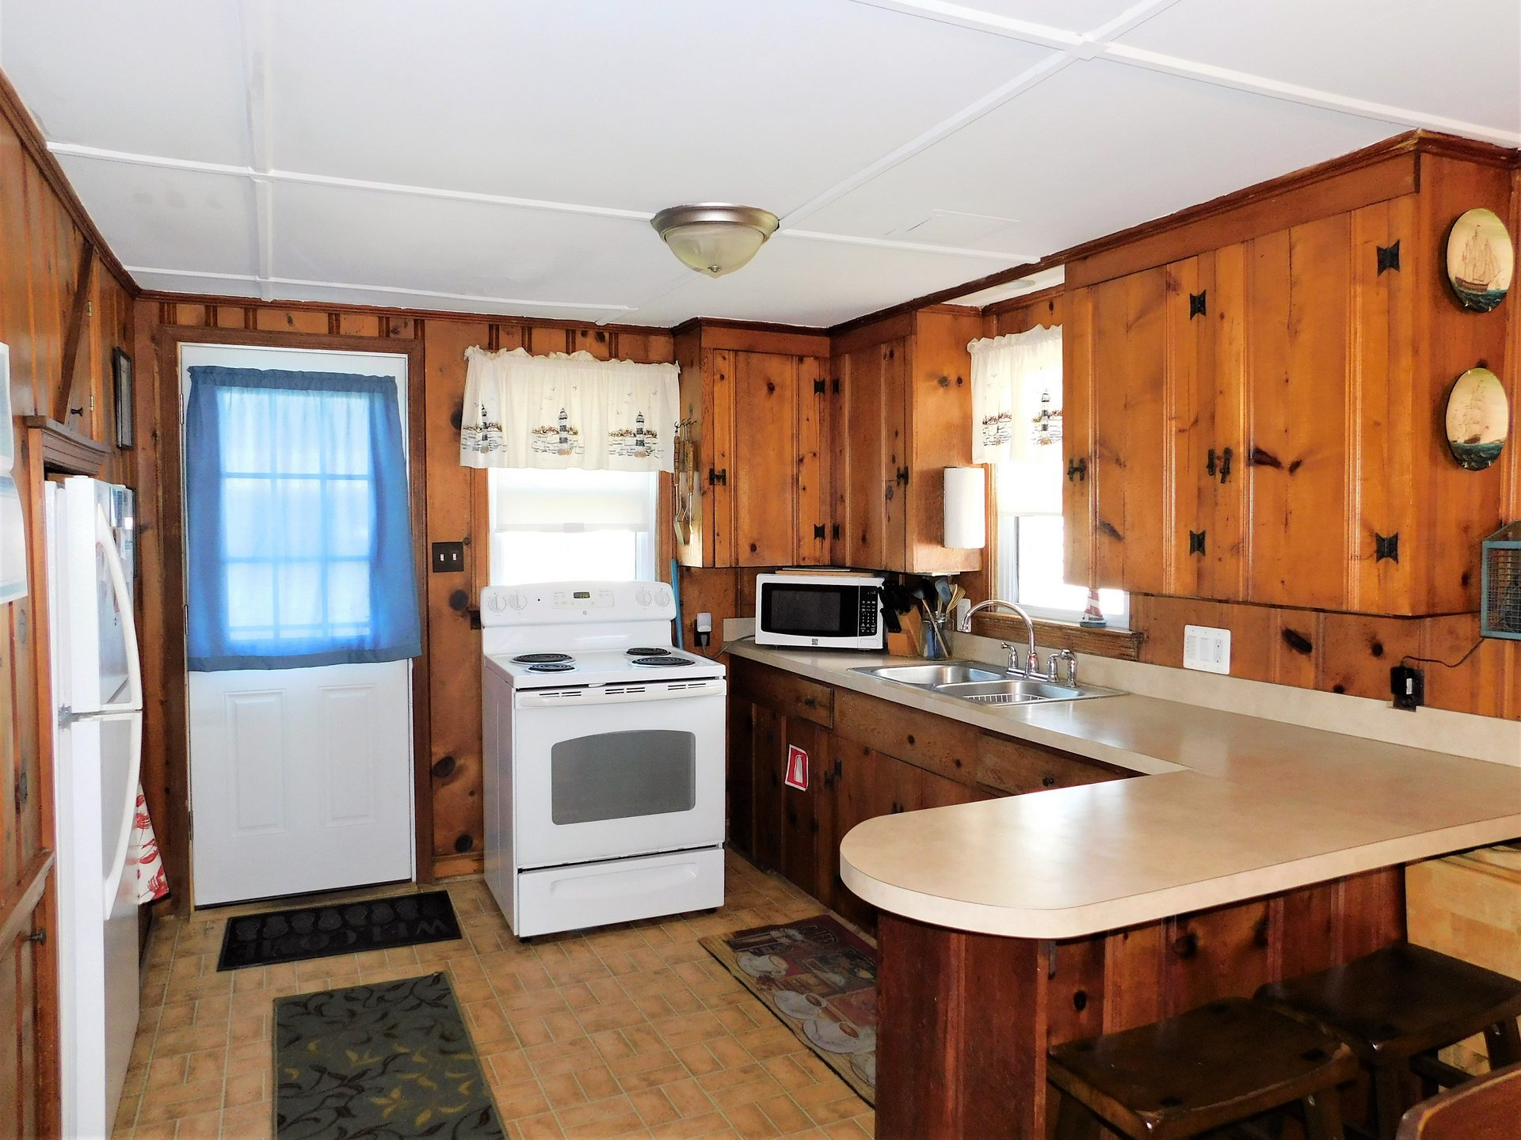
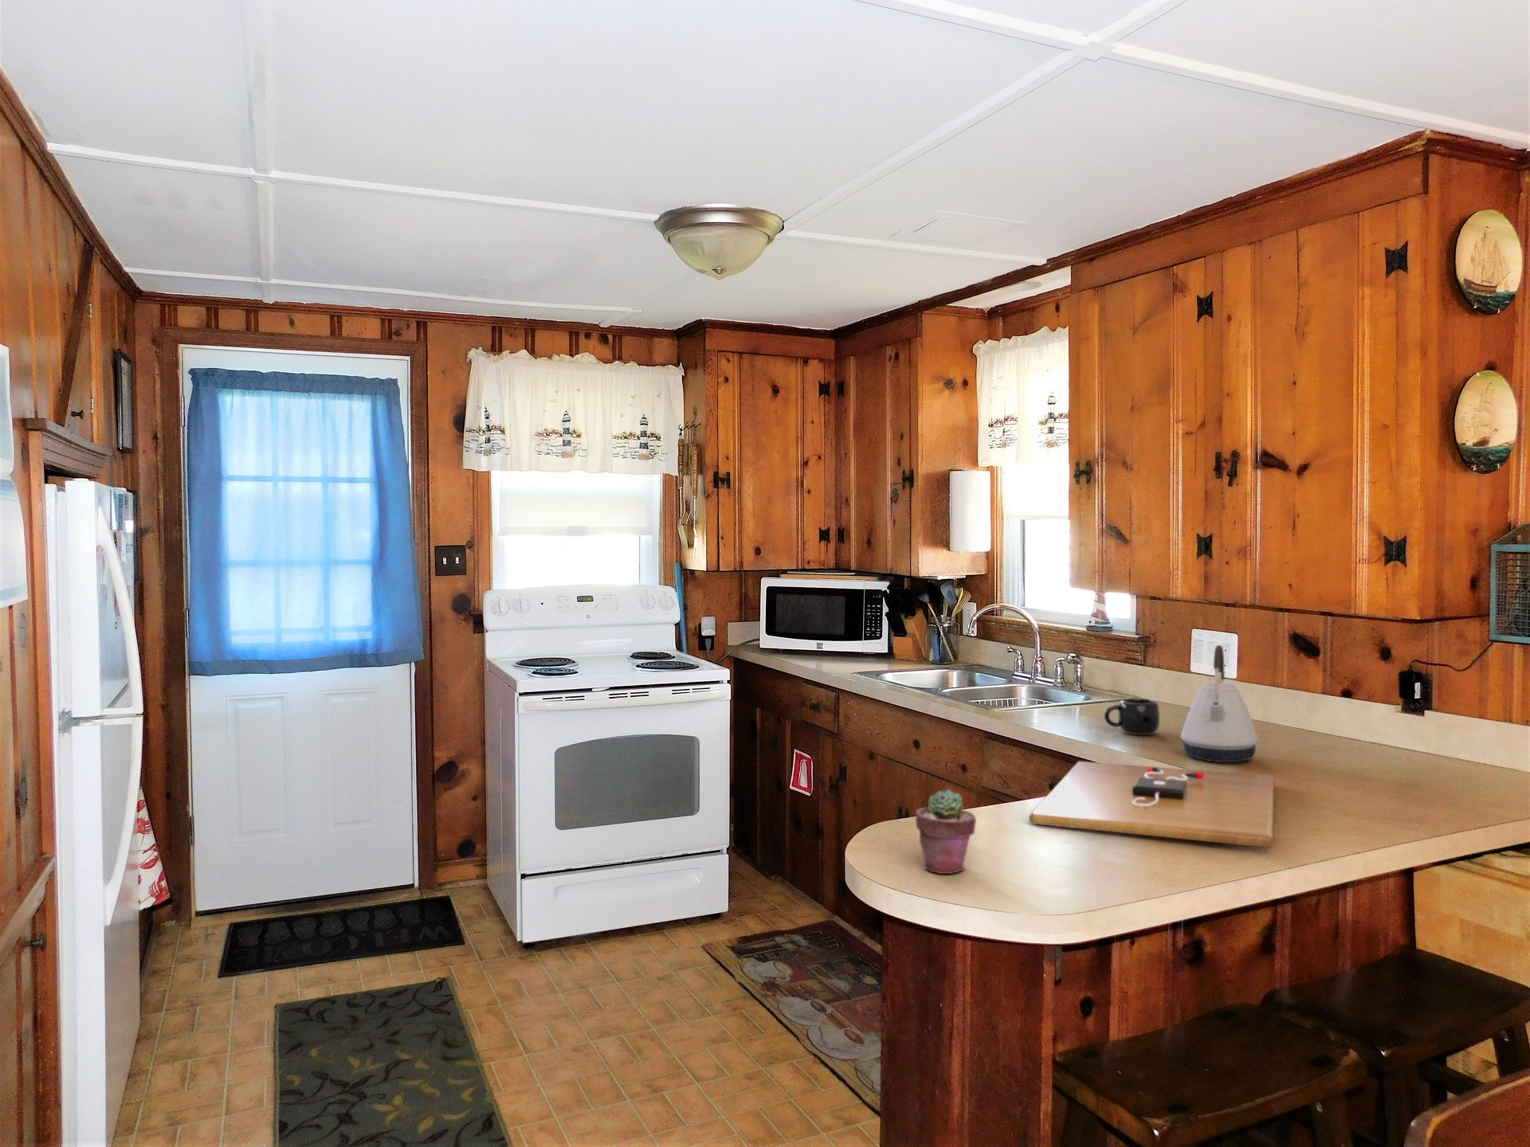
+ cutting board [1029,760,1275,848]
+ mug [1104,698,1160,736]
+ kettle [1181,645,1259,763]
+ potted succulent [914,788,977,875]
